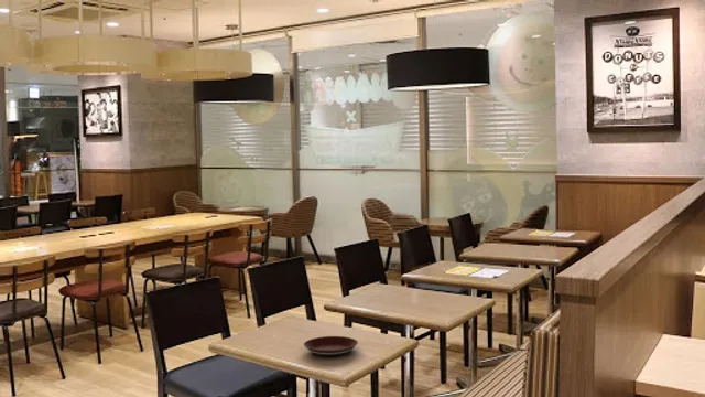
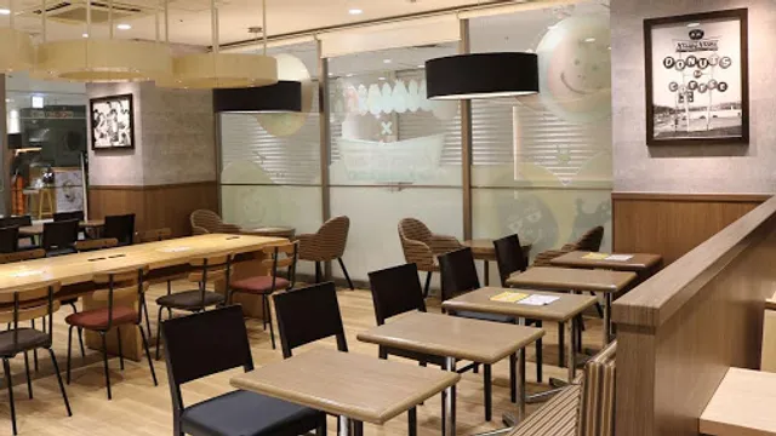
- plate [303,335,359,357]
